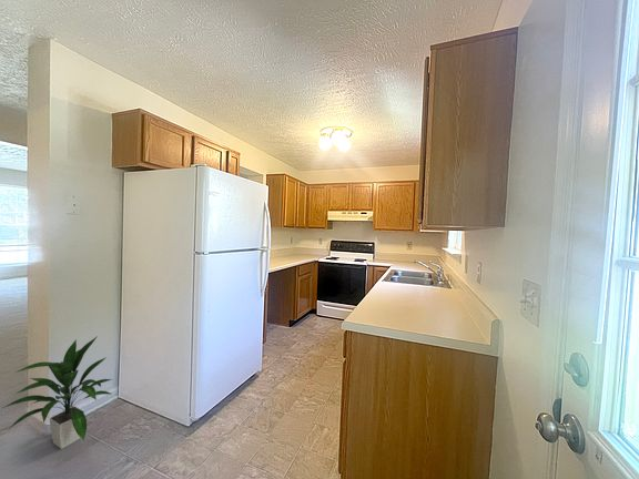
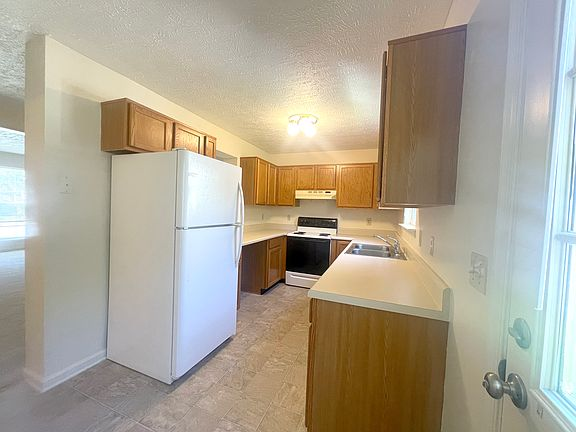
- indoor plant [1,335,113,450]
